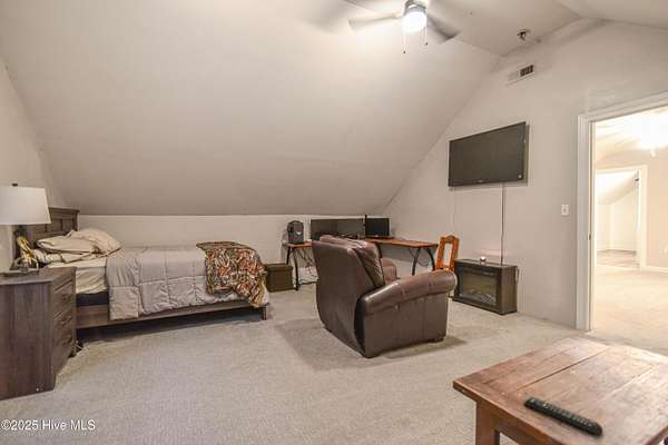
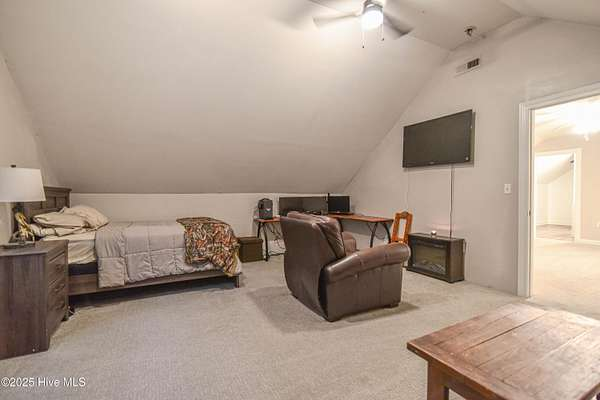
- remote control [522,396,603,437]
